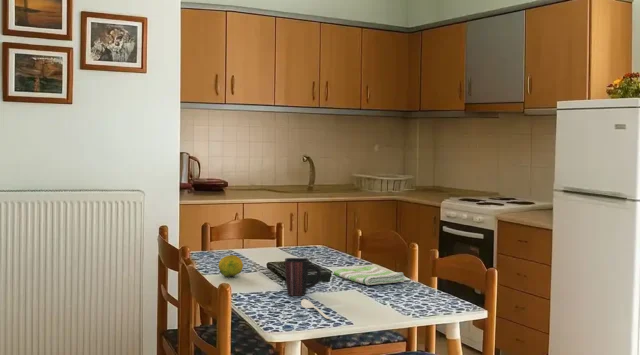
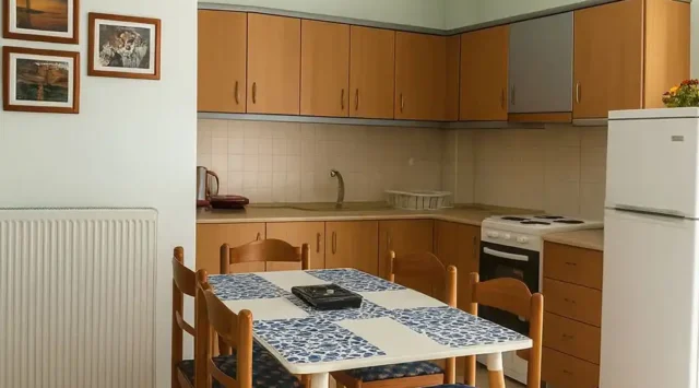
- dish towel [333,265,406,286]
- mug [284,257,322,297]
- spoon [300,298,332,320]
- fruit [218,254,244,278]
